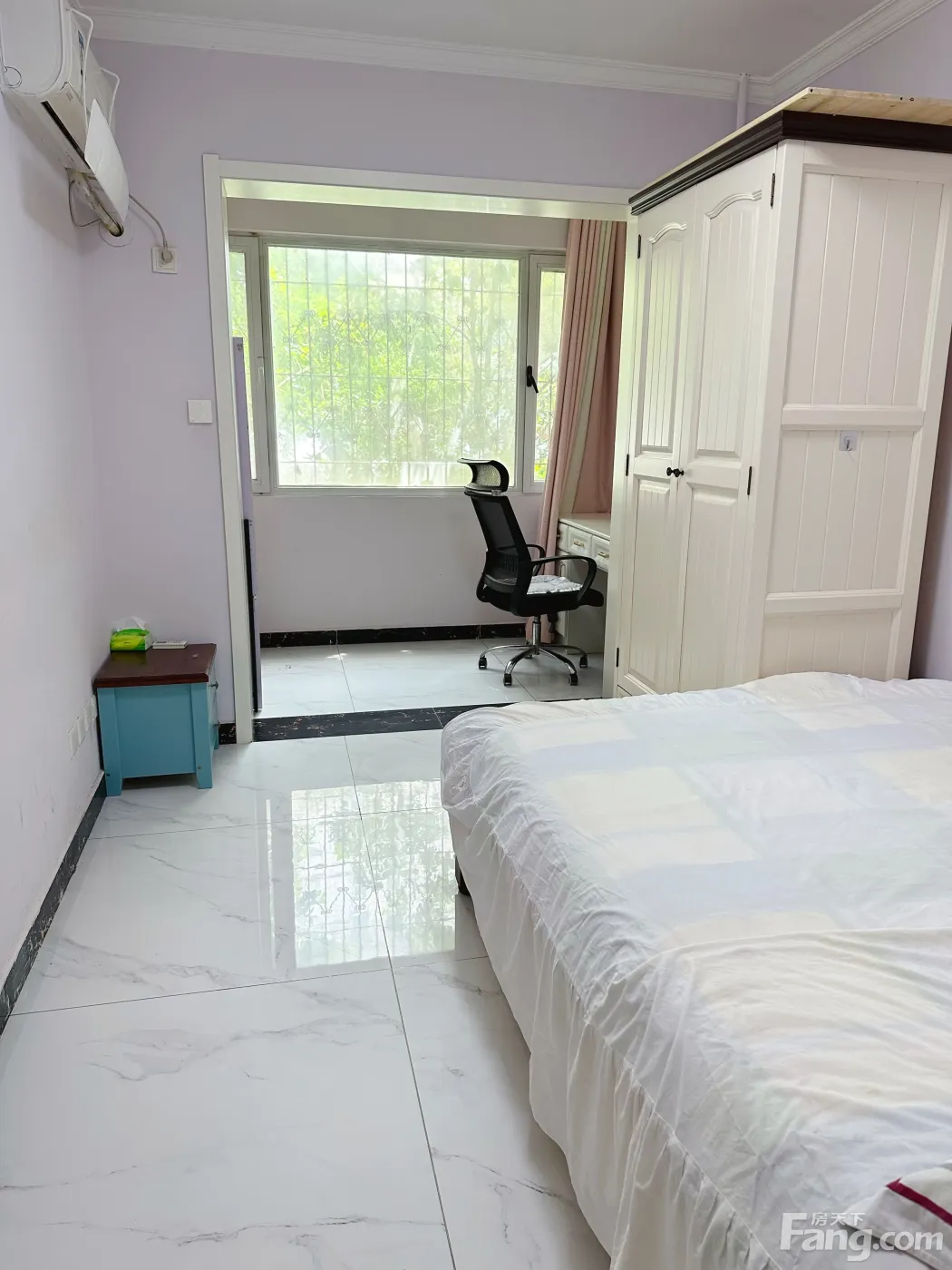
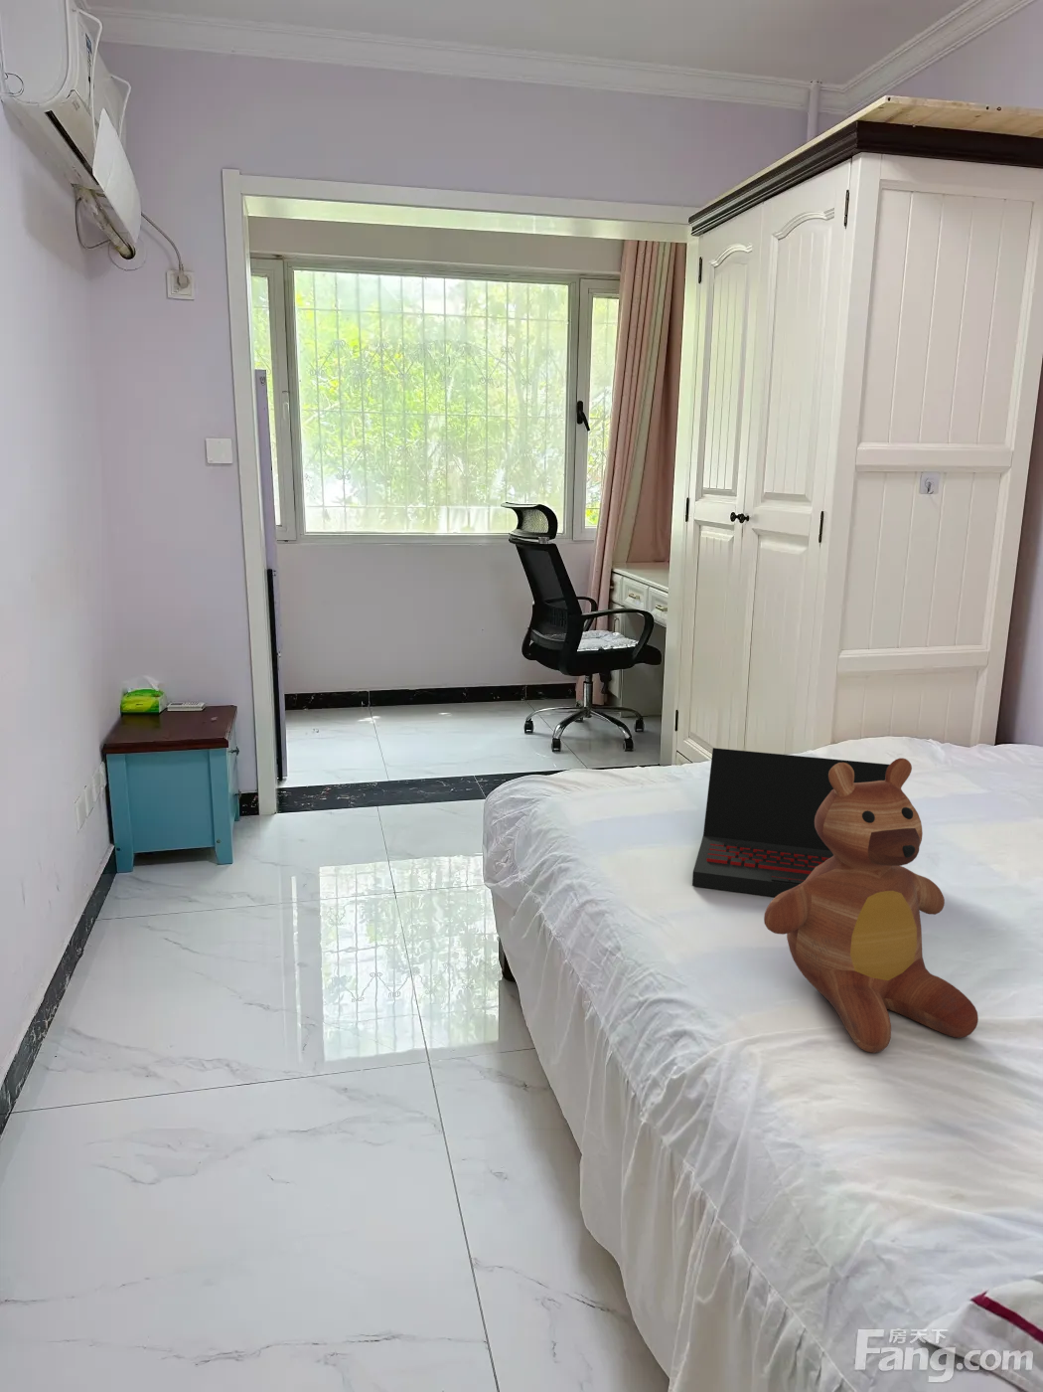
+ laptop [691,746,890,898]
+ teddy bear [763,757,979,1054]
